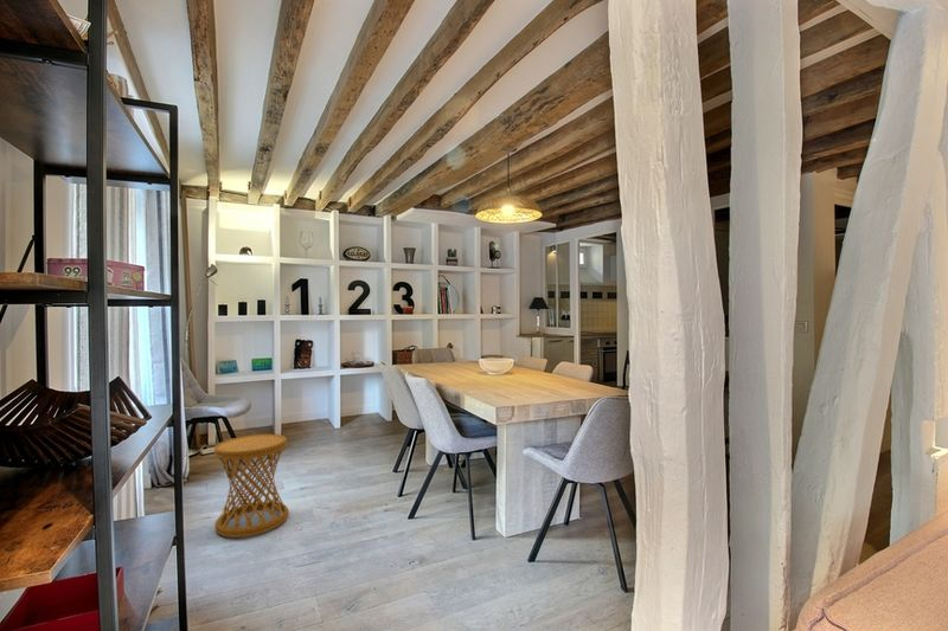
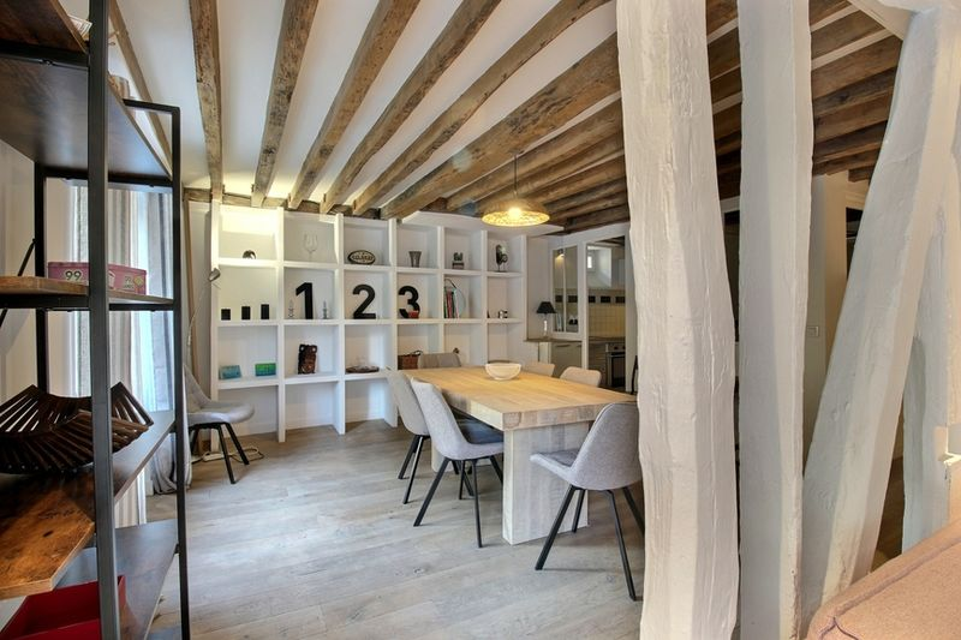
- side table [213,433,289,539]
